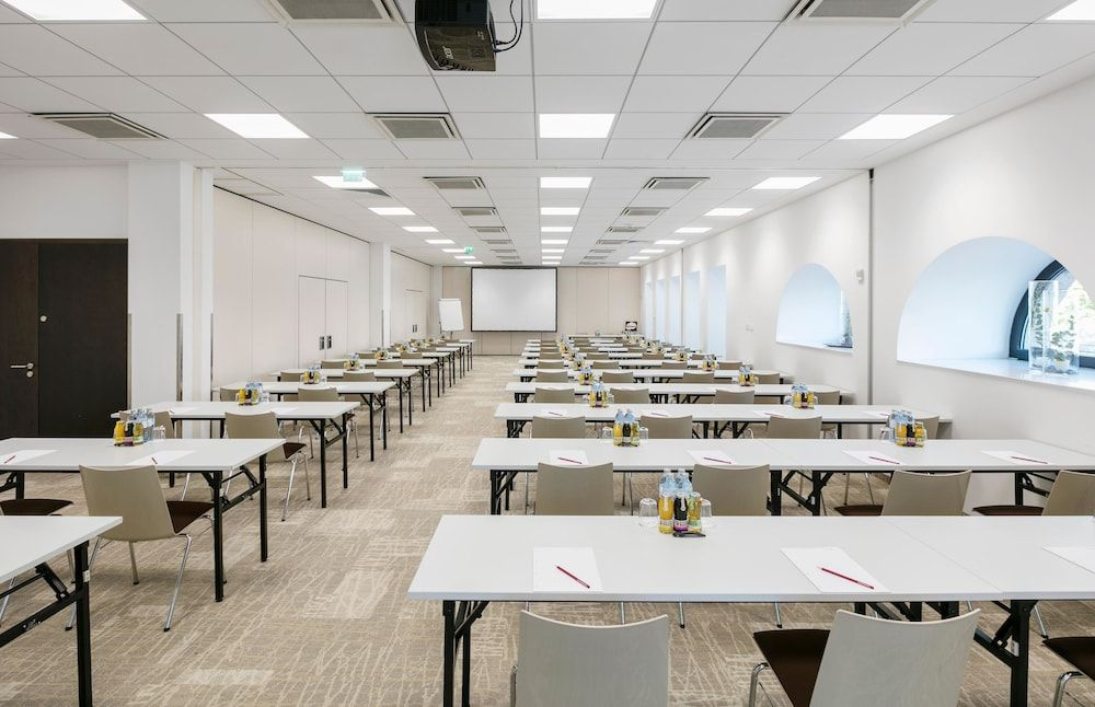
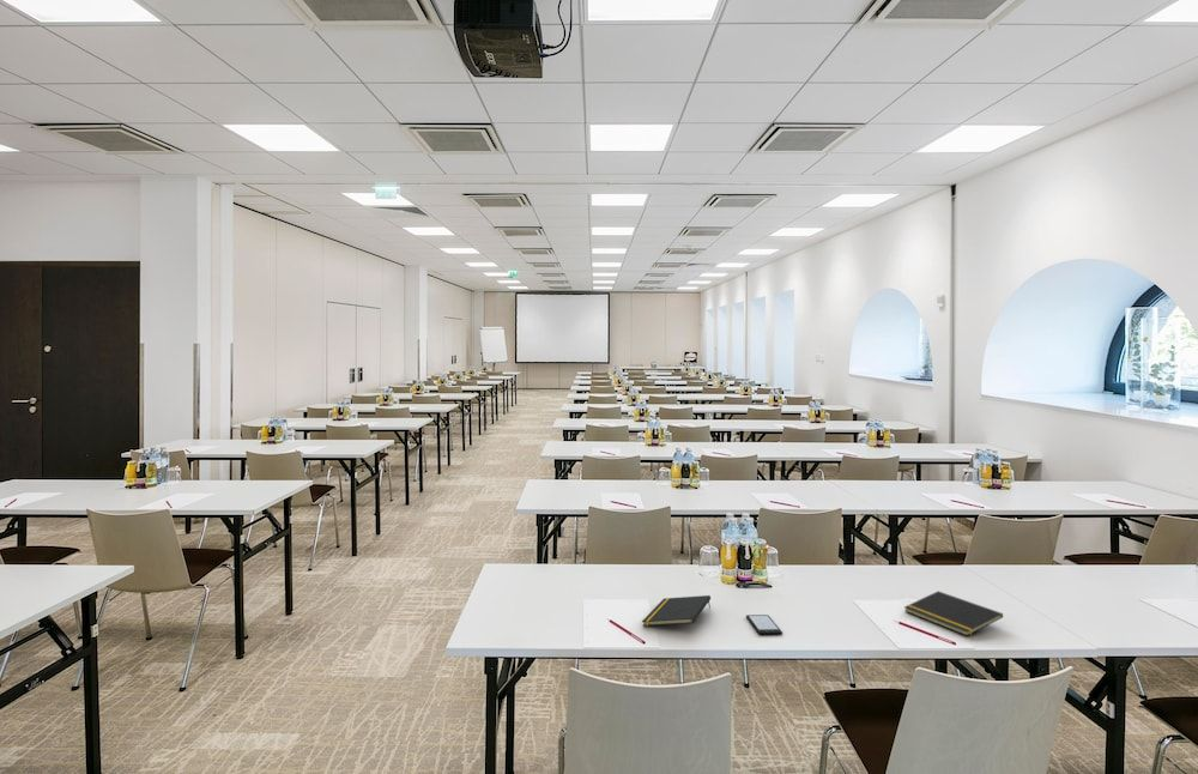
+ smartphone [745,613,783,635]
+ notepad [641,594,712,627]
+ notepad [903,589,1004,637]
